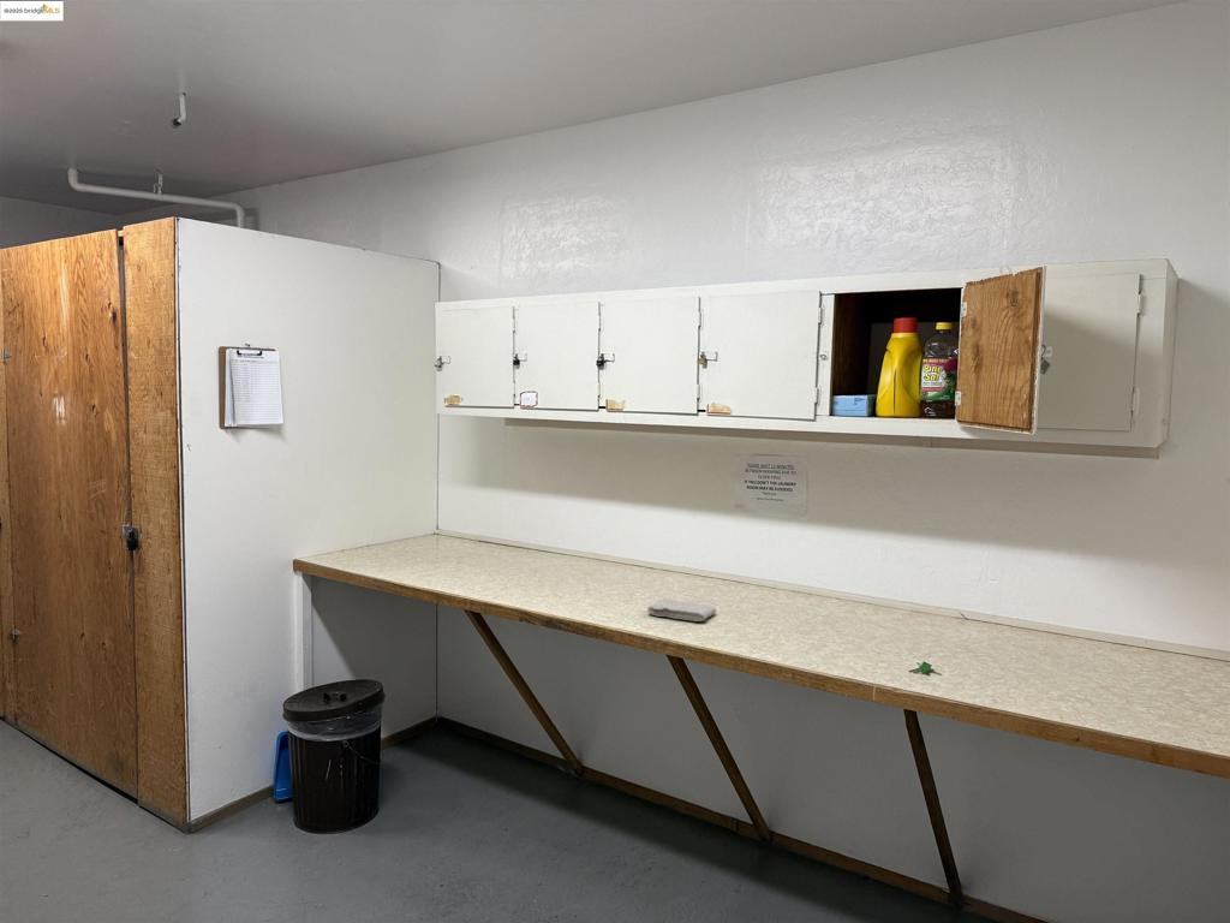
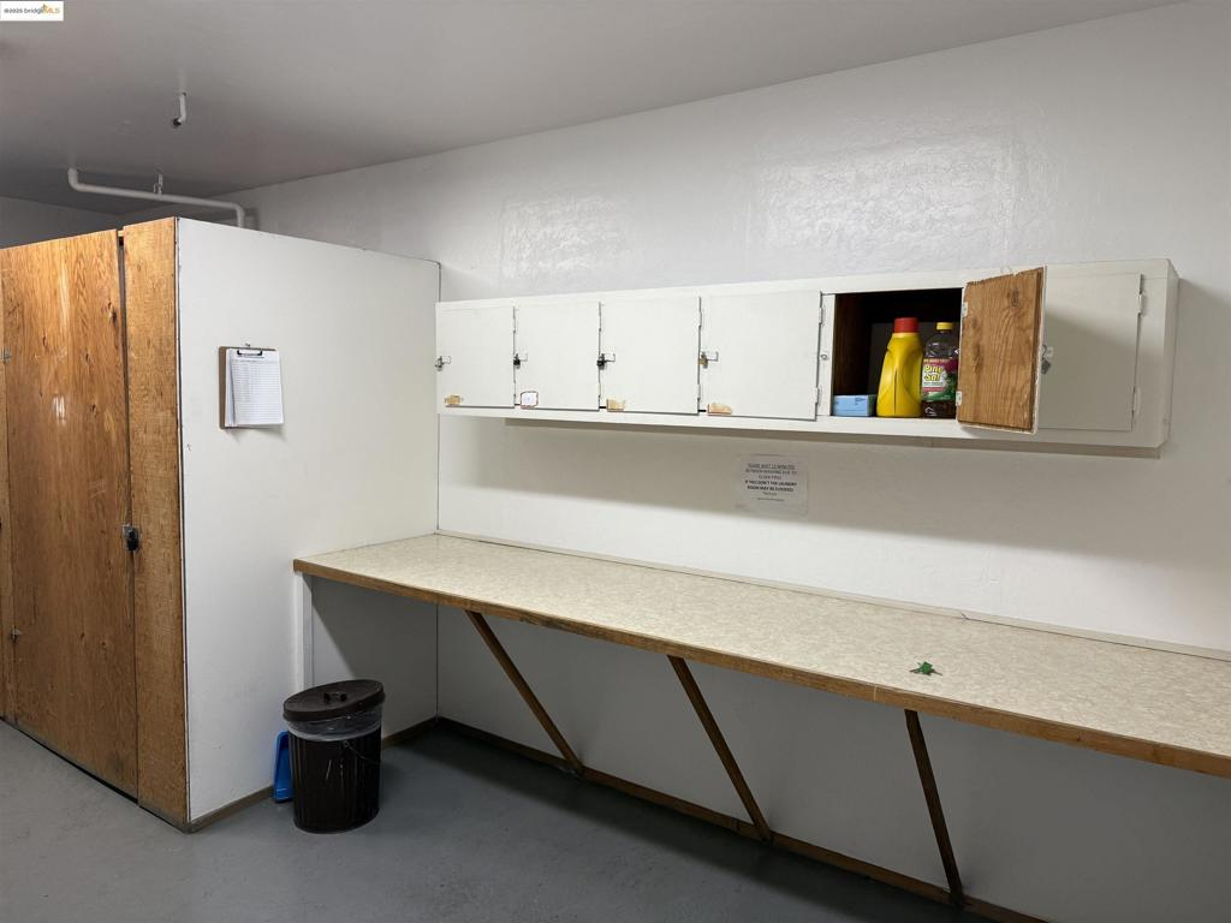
- washcloth [646,599,717,623]
